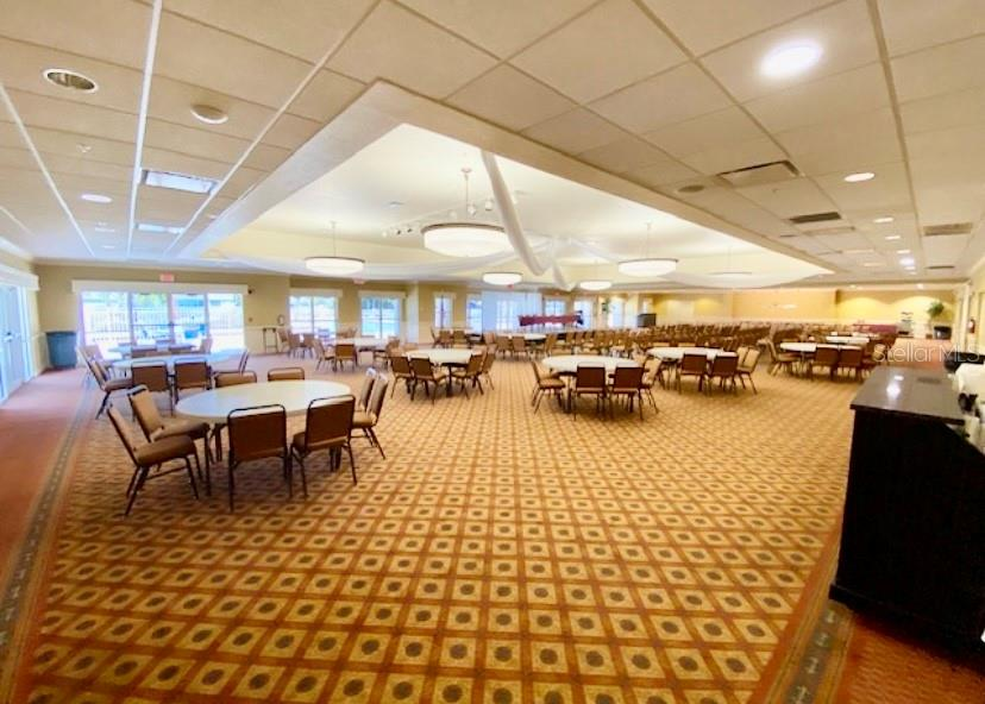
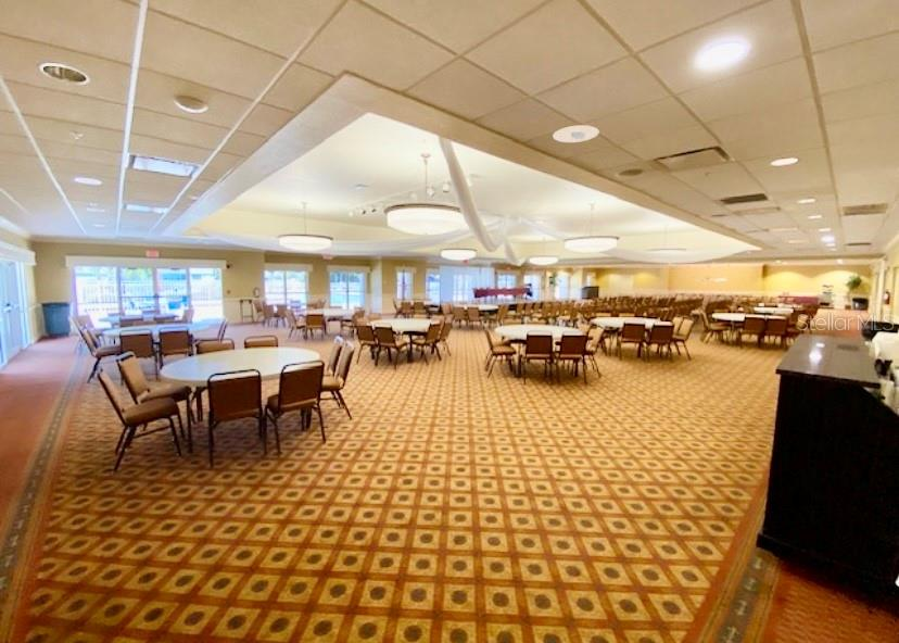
+ recessed light [552,124,600,143]
